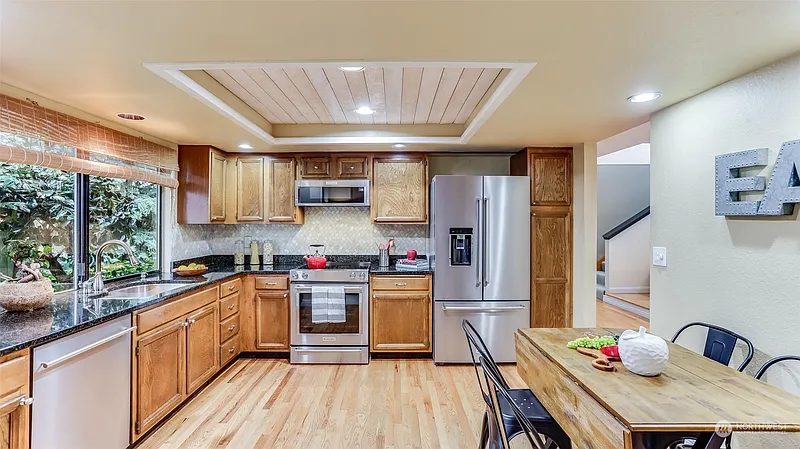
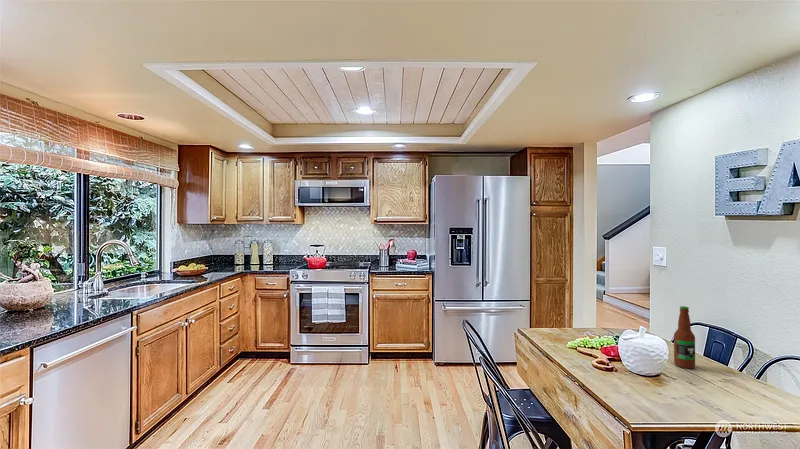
+ bottle [673,305,696,369]
